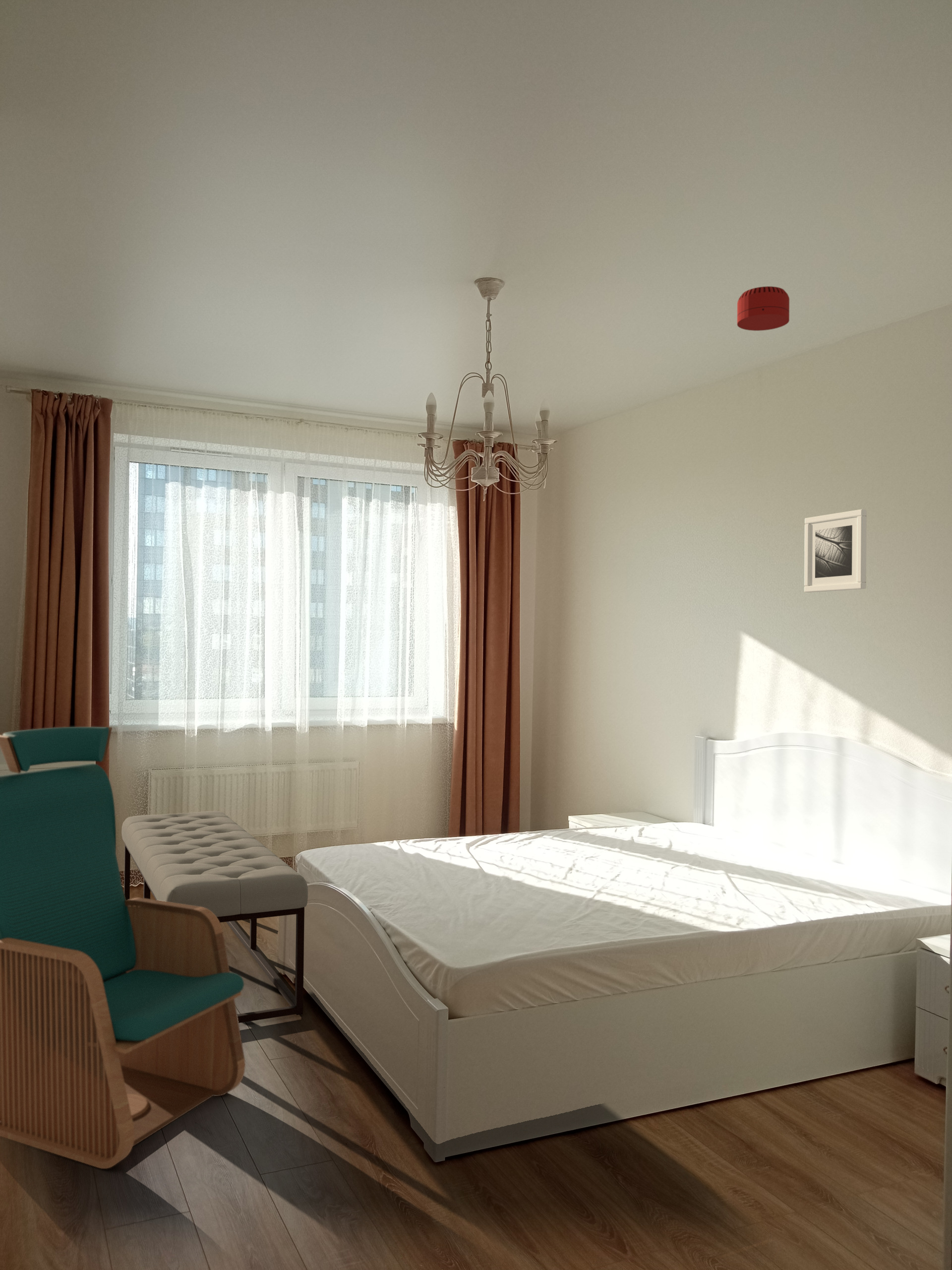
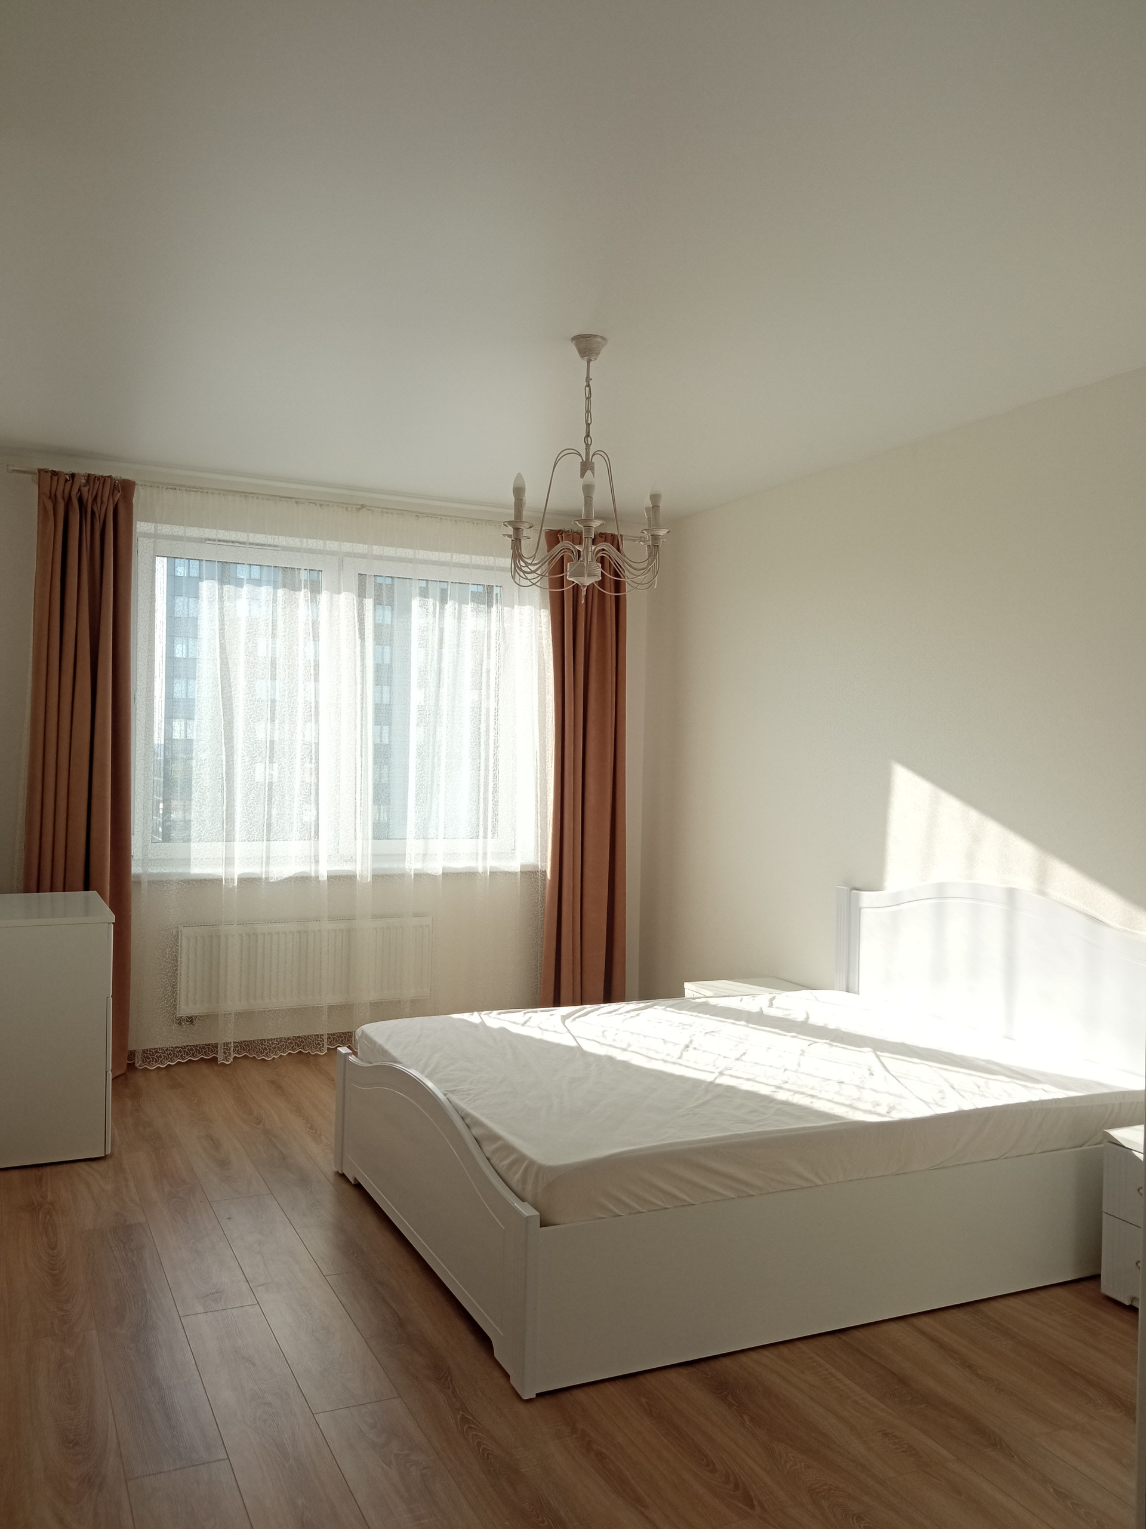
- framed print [804,508,867,593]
- armchair [0,726,246,1169]
- smoke detector [737,286,790,331]
- bench [121,811,308,1023]
